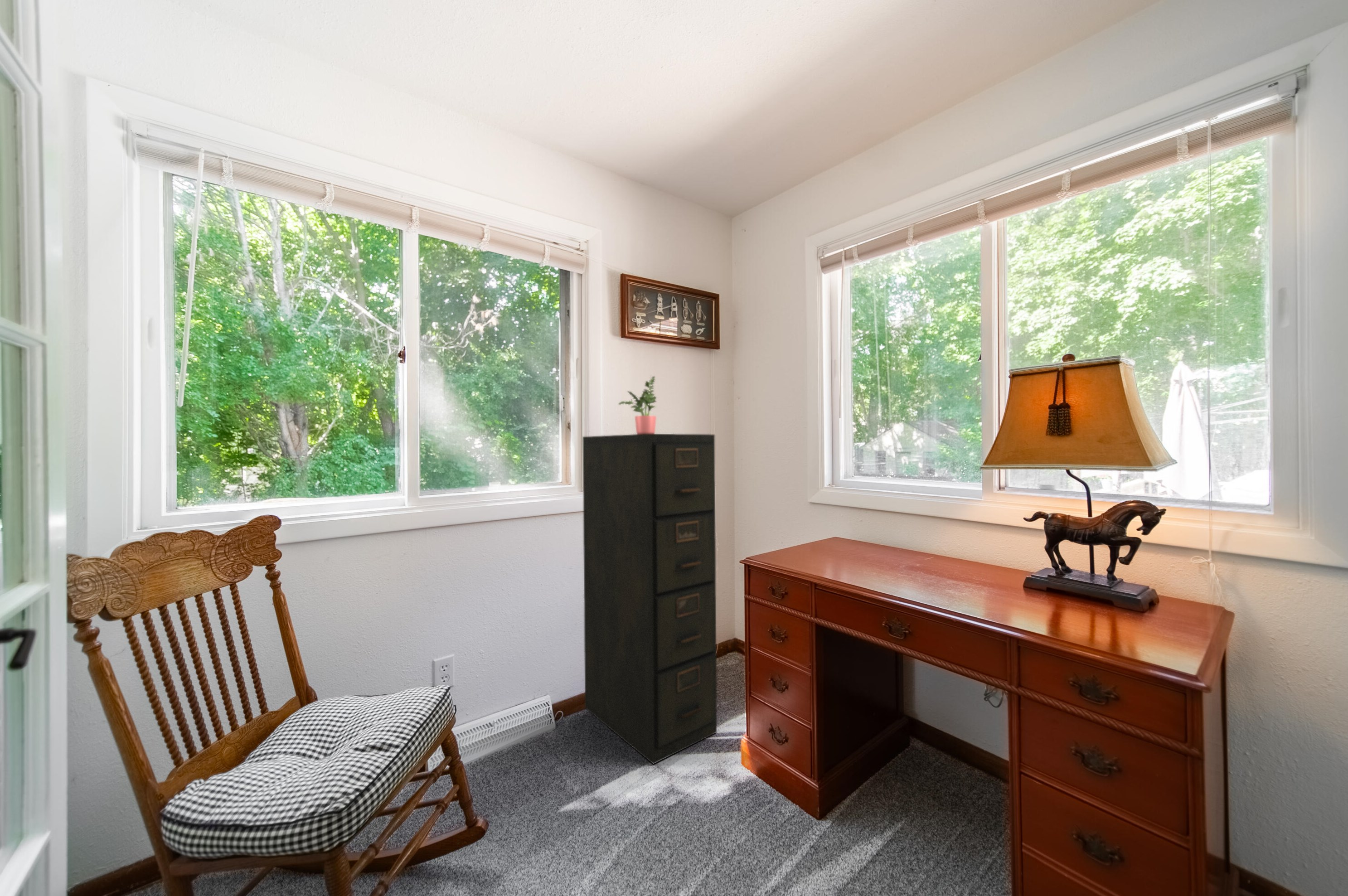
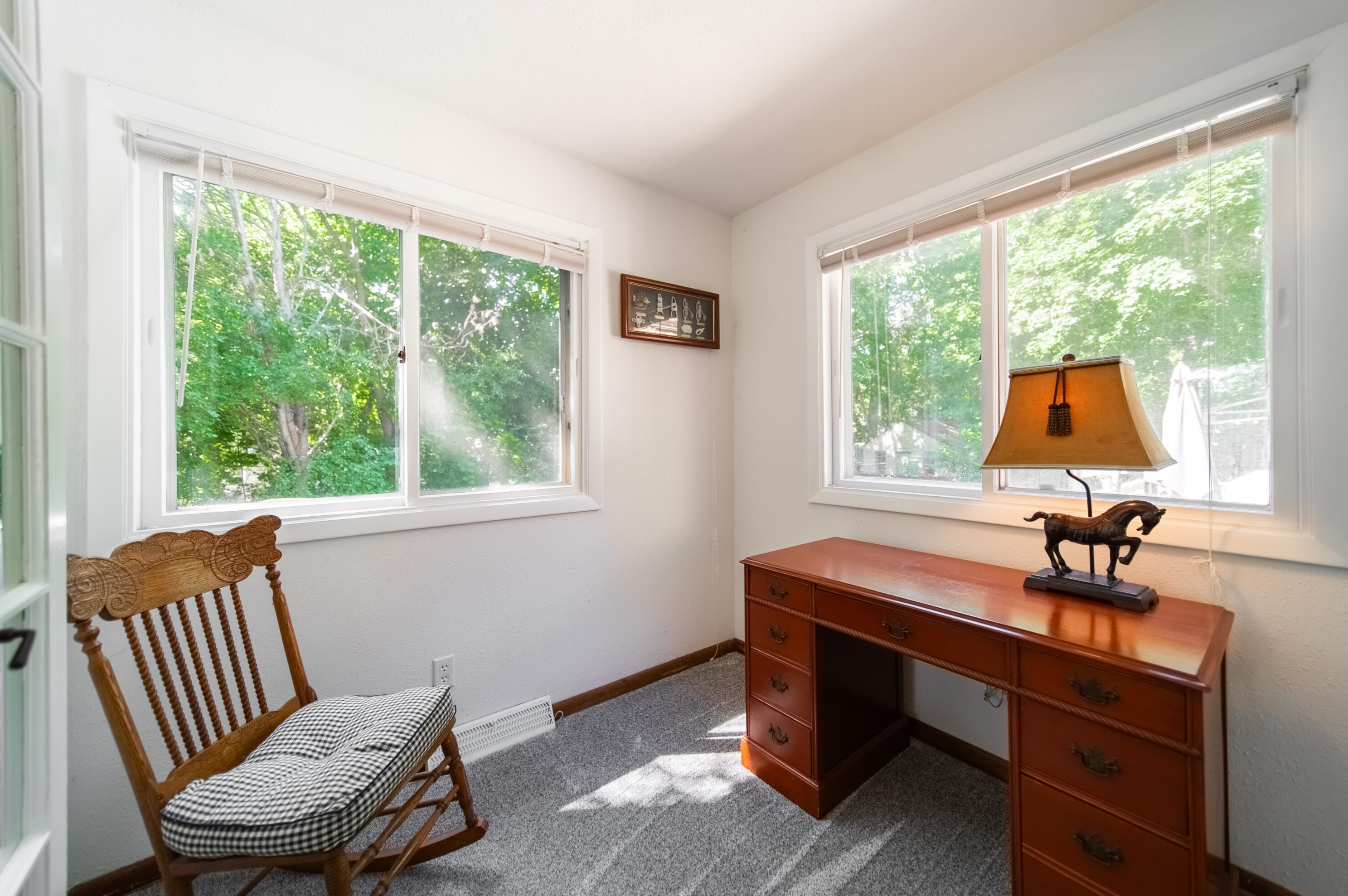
- potted plant [618,375,657,434]
- filing cabinet [582,433,718,765]
